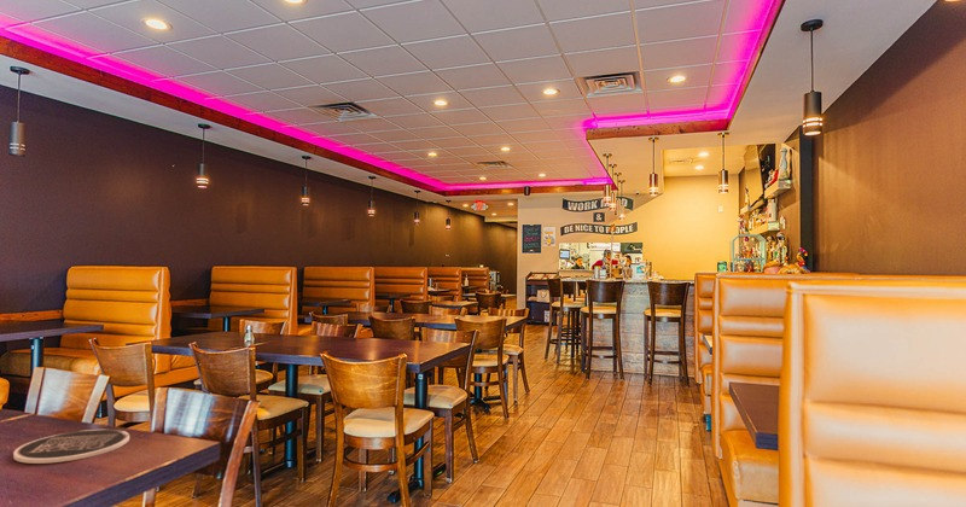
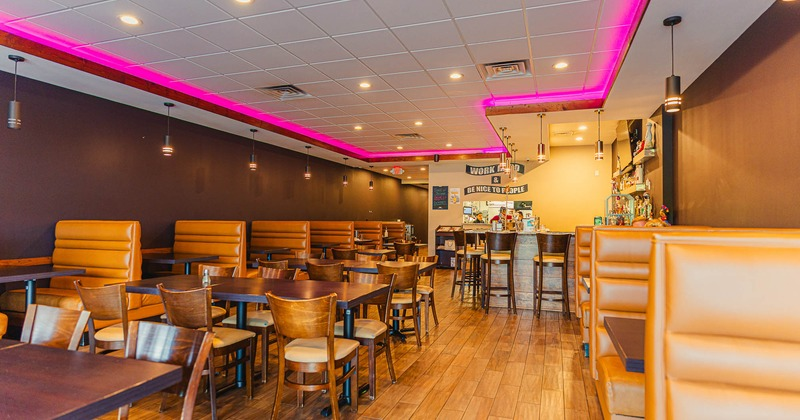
- plate [12,429,130,465]
